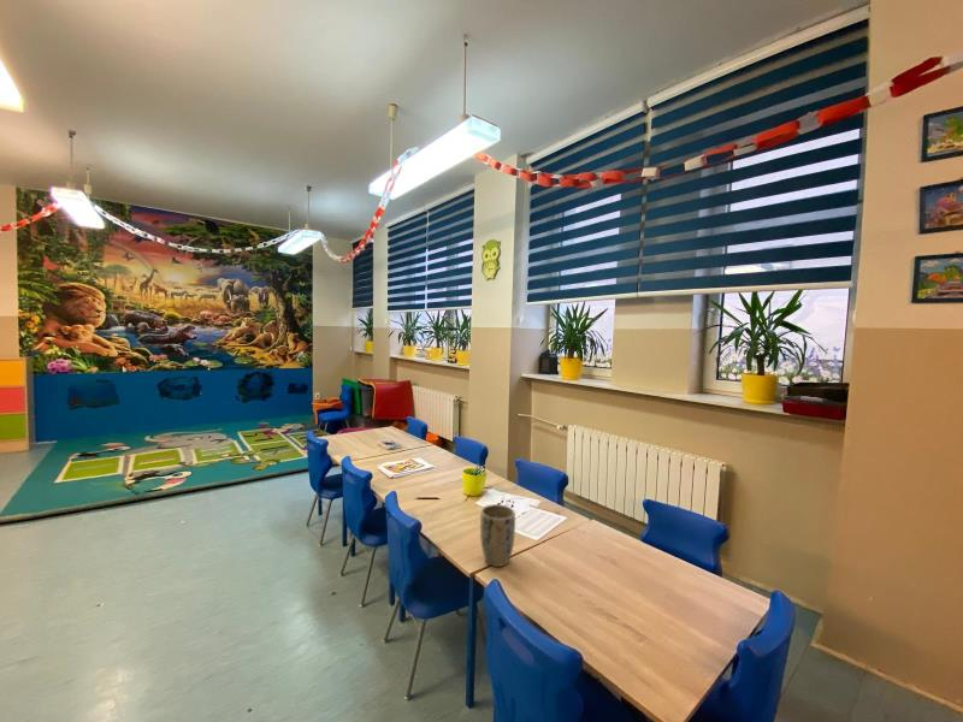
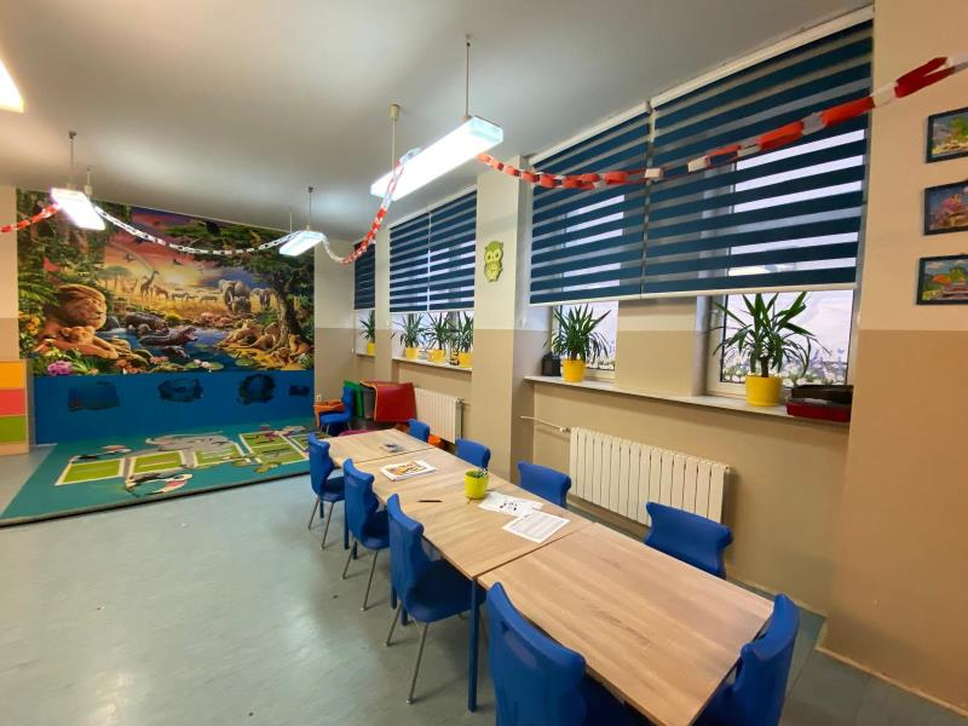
- plant pot [479,503,516,568]
